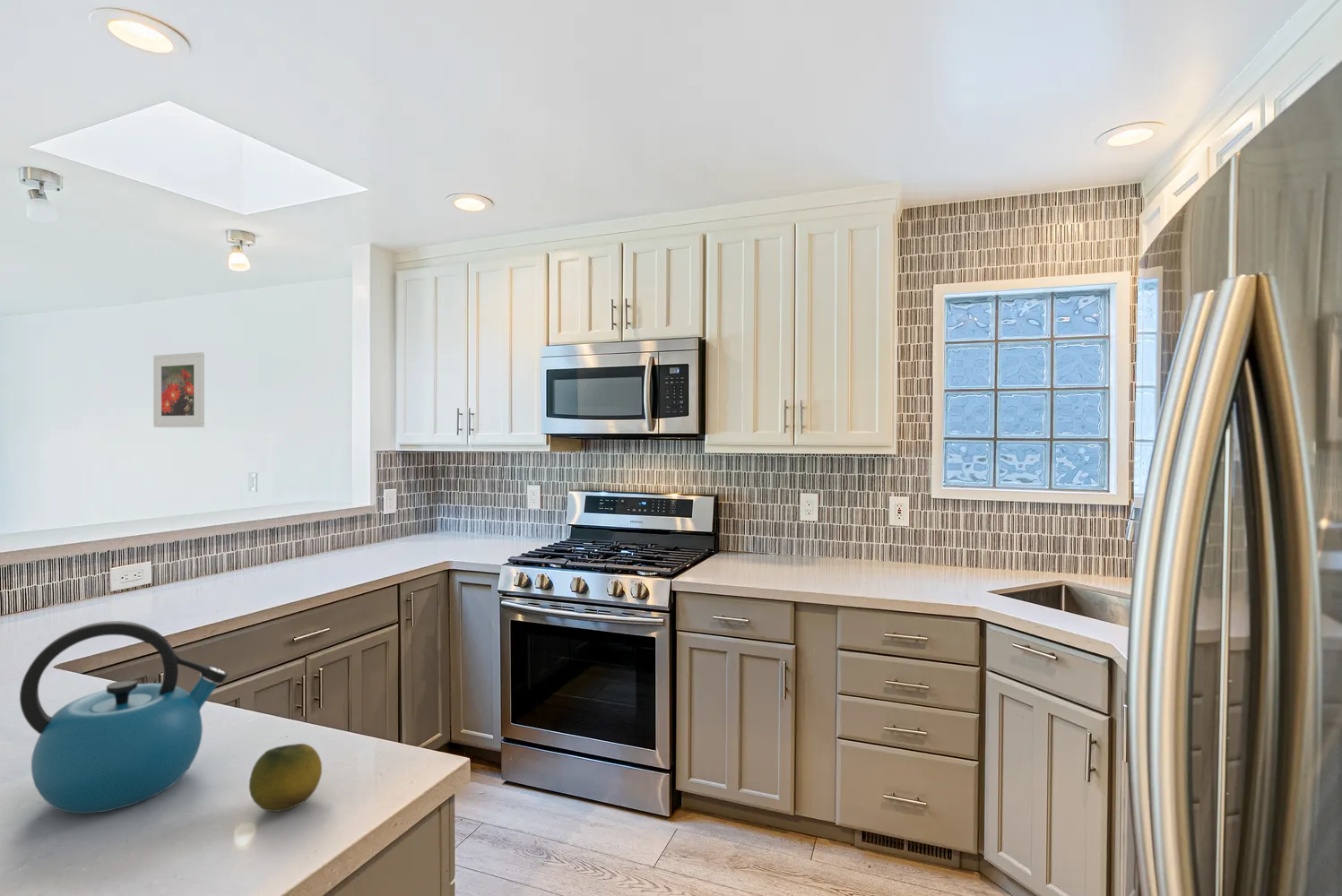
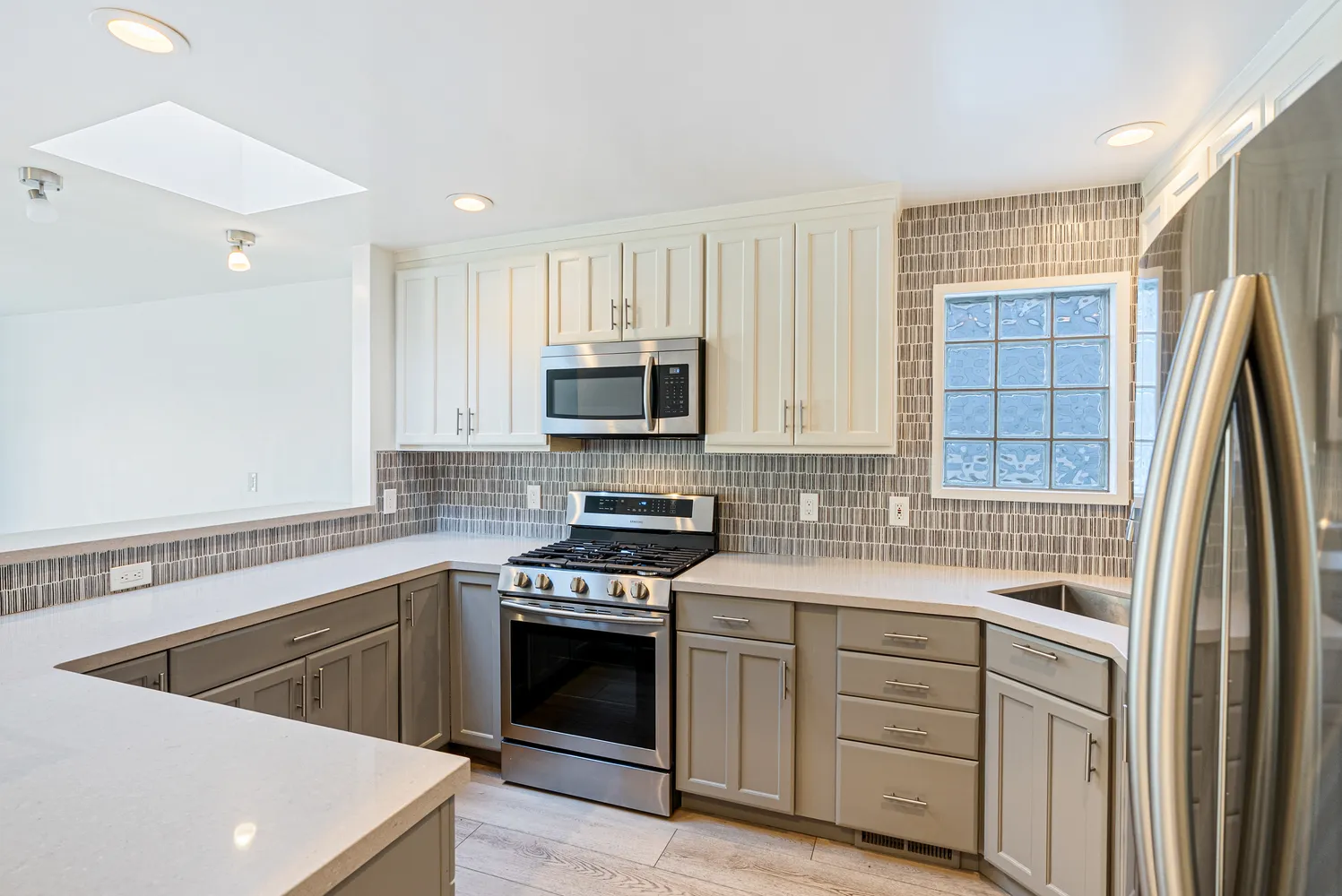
- fruit [248,743,323,813]
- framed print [152,351,205,428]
- kettle [19,620,229,814]
